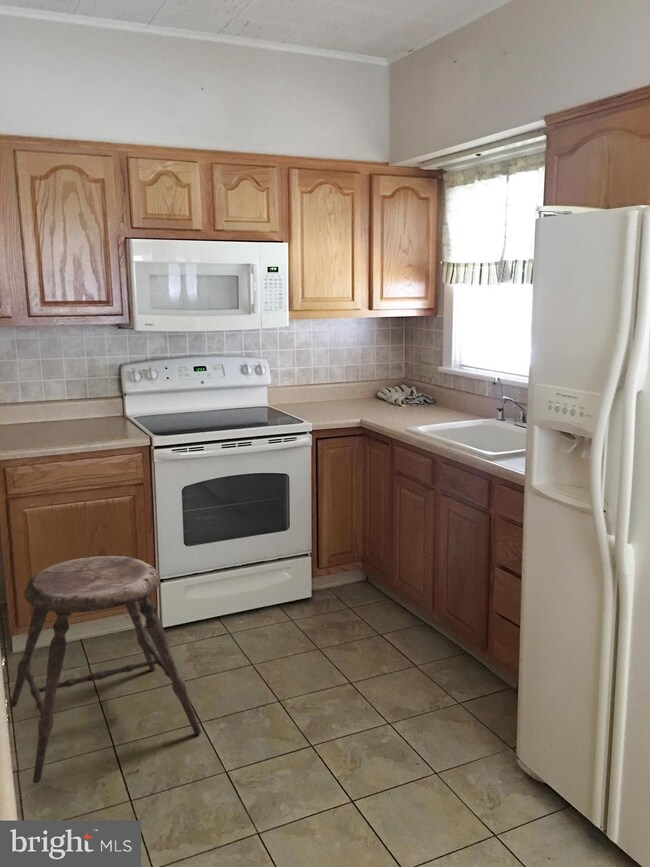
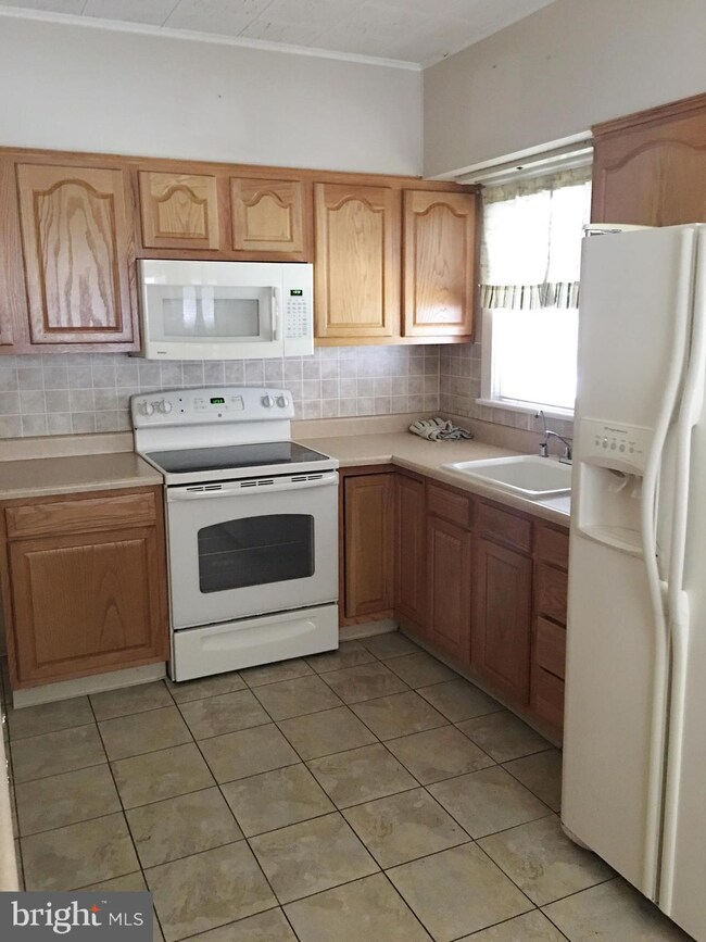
- stool [9,555,202,784]
